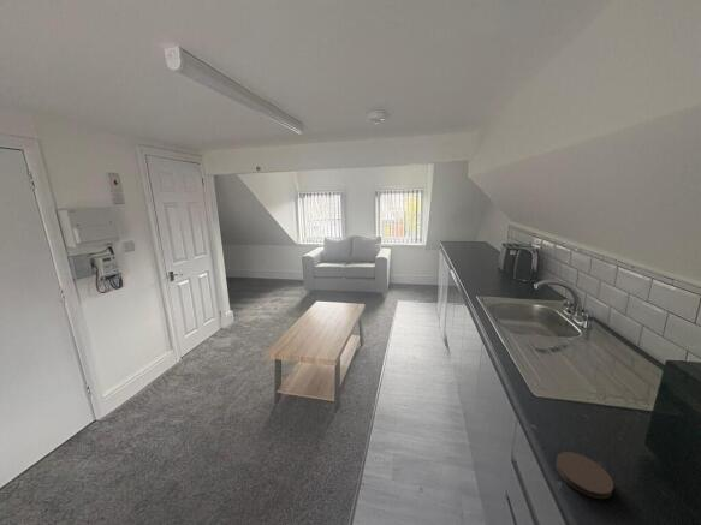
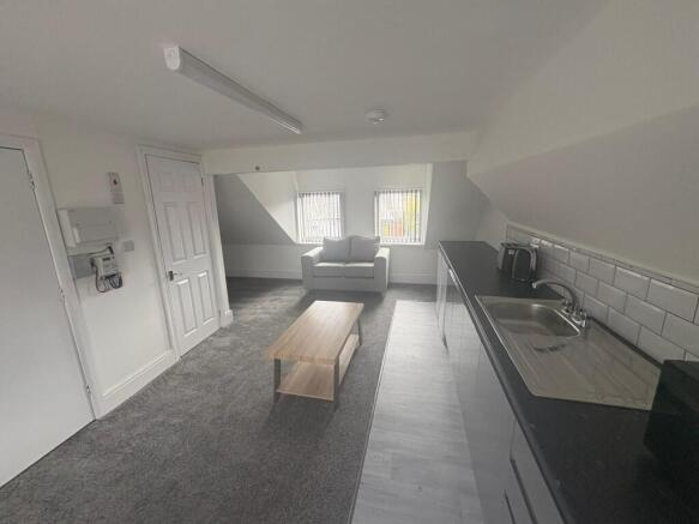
- coaster [554,451,614,500]
